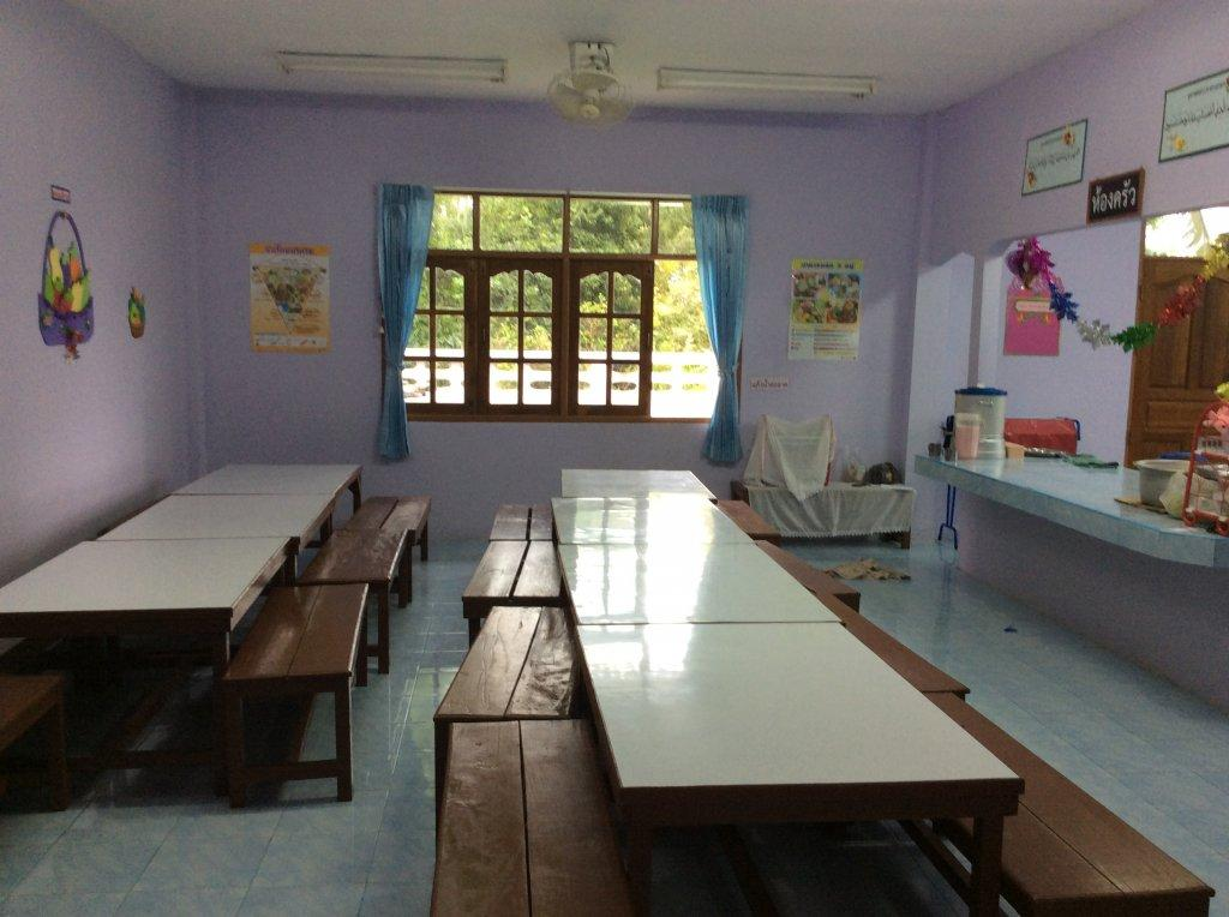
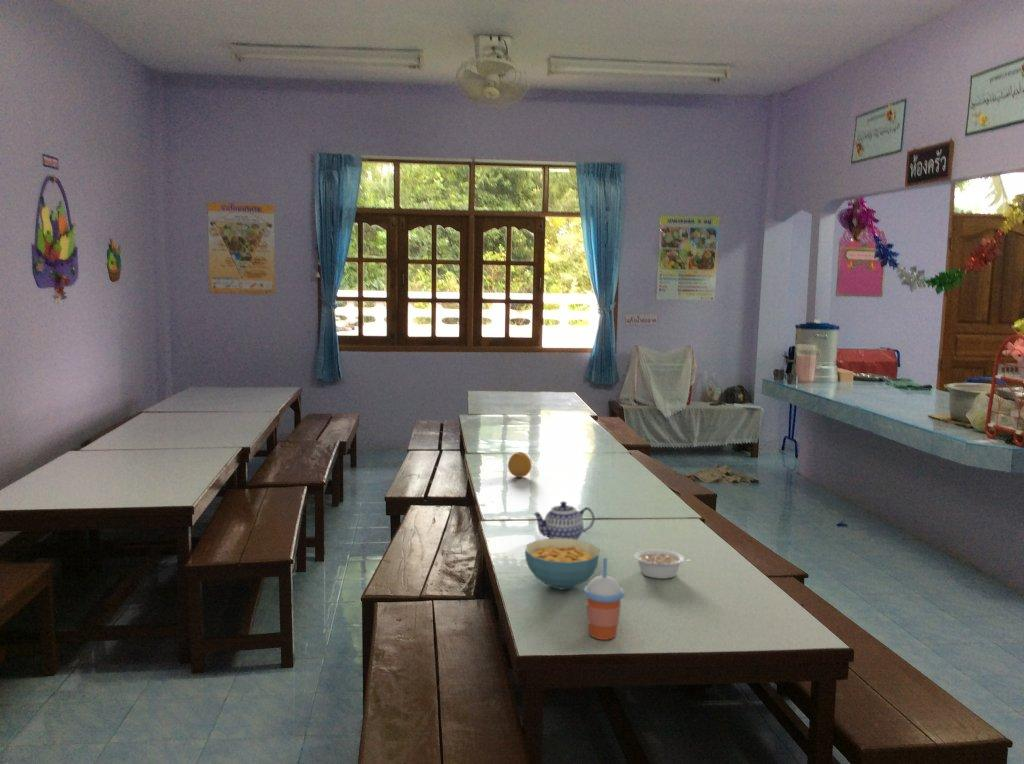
+ fruit [507,451,533,478]
+ teapot [533,500,596,540]
+ legume [633,549,694,580]
+ cup with straw [583,557,625,641]
+ cereal bowl [524,538,601,591]
